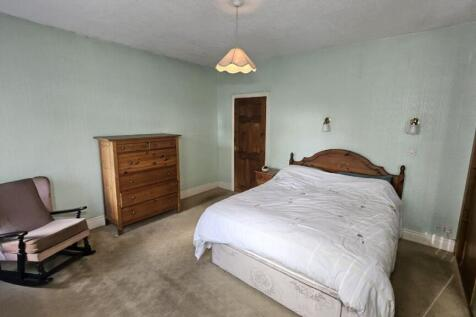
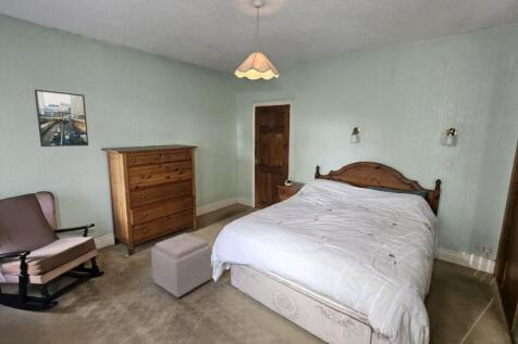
+ ottoman [150,232,213,298]
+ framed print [34,89,89,148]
